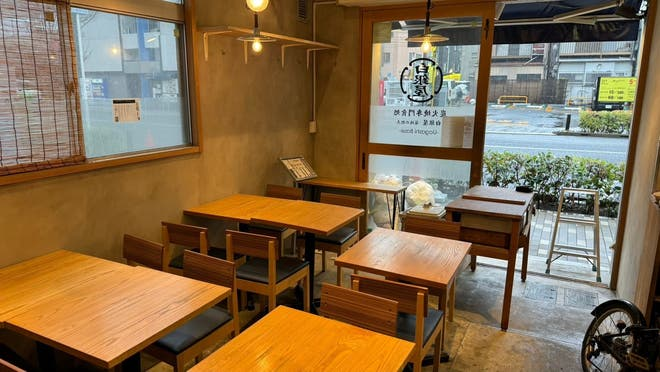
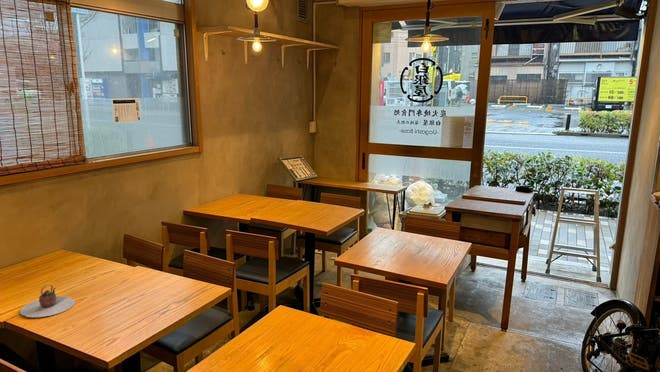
+ teapot [19,284,76,318]
